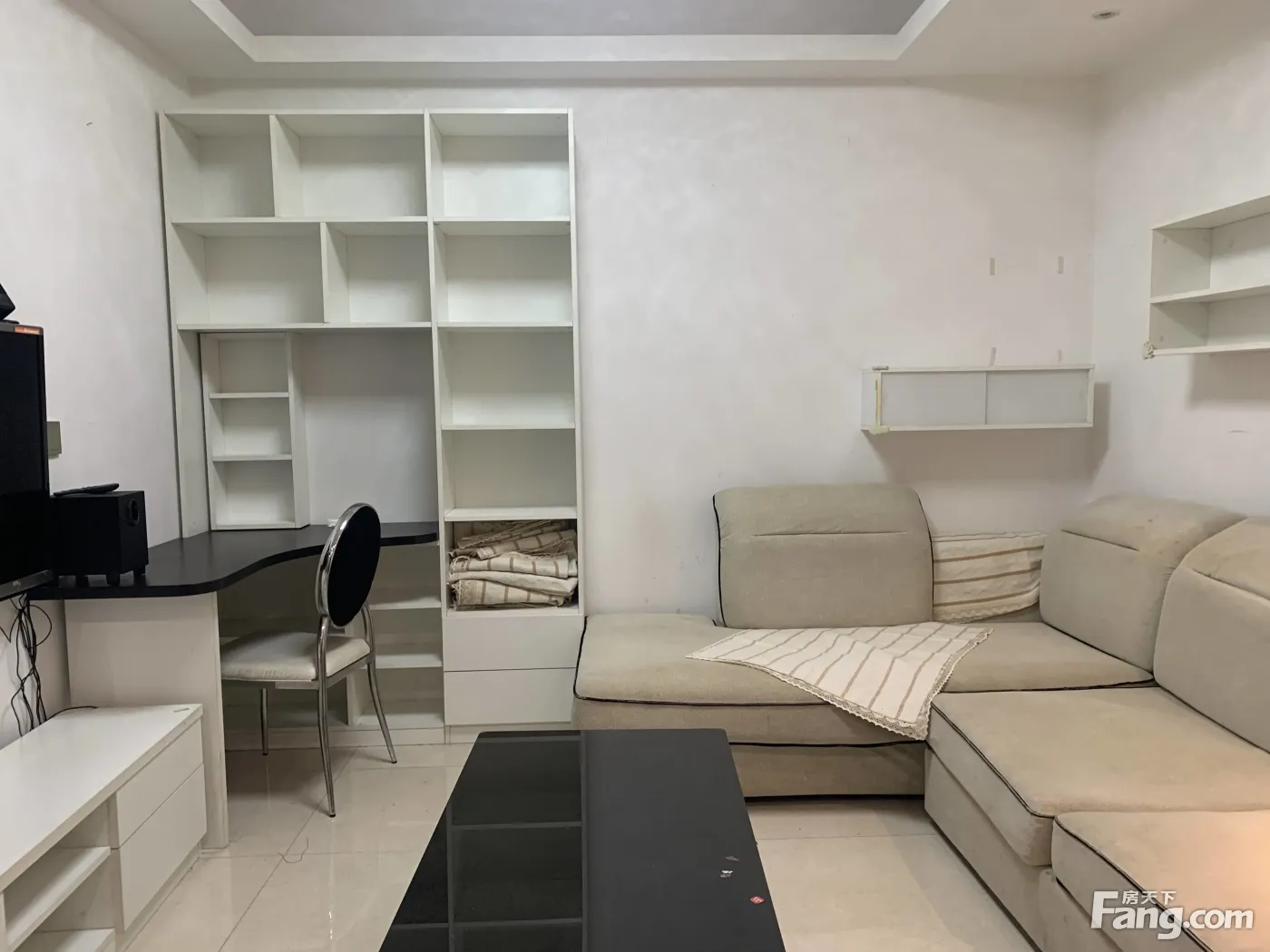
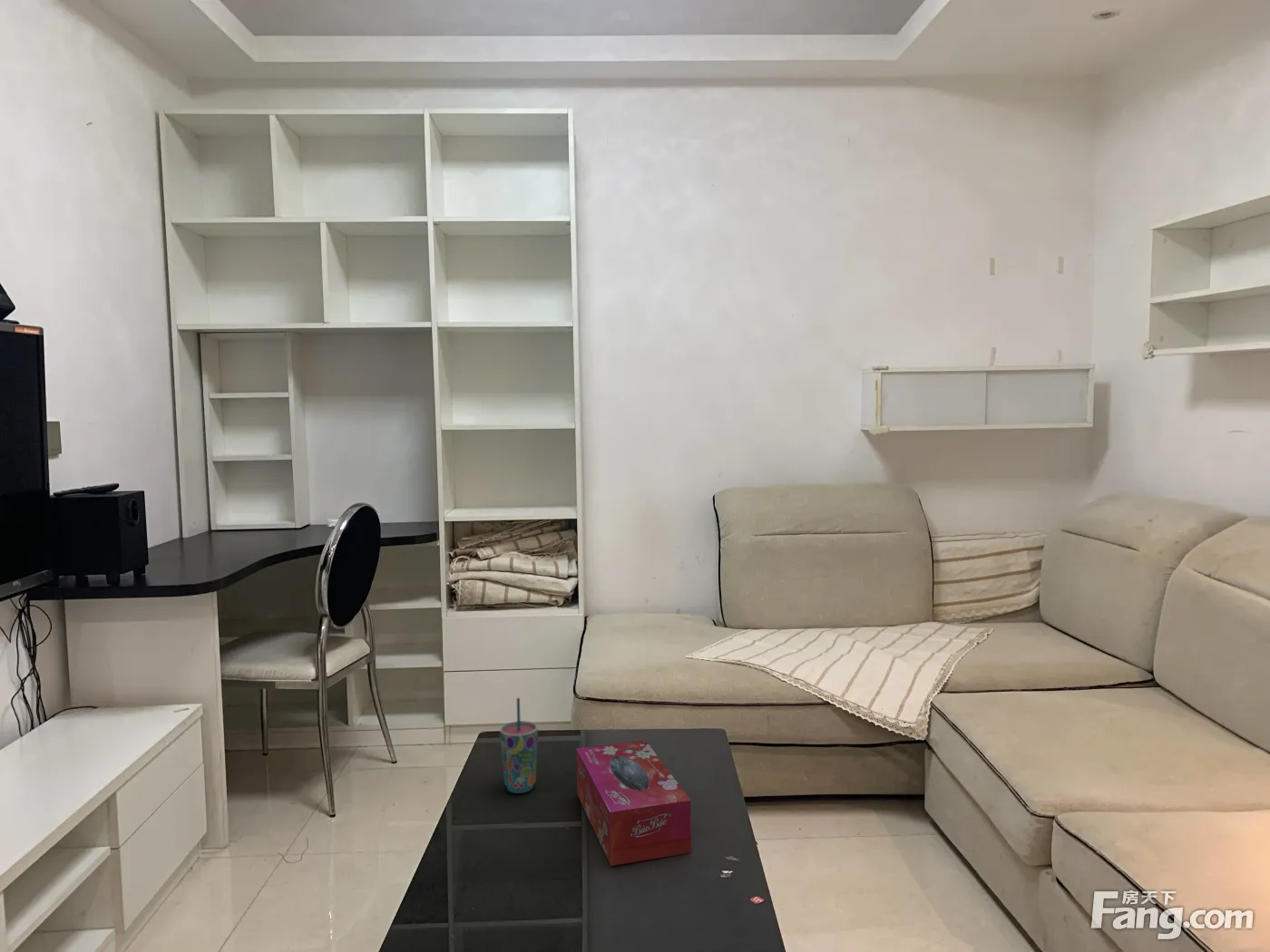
+ cup [499,697,539,794]
+ tissue box [575,739,692,867]
